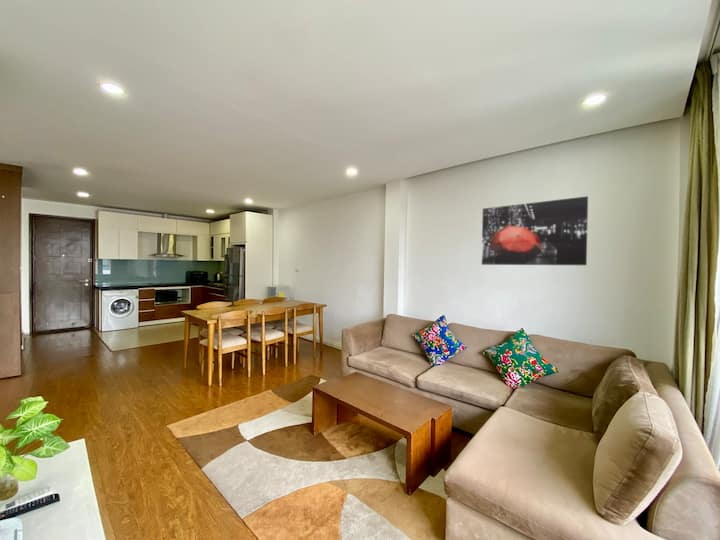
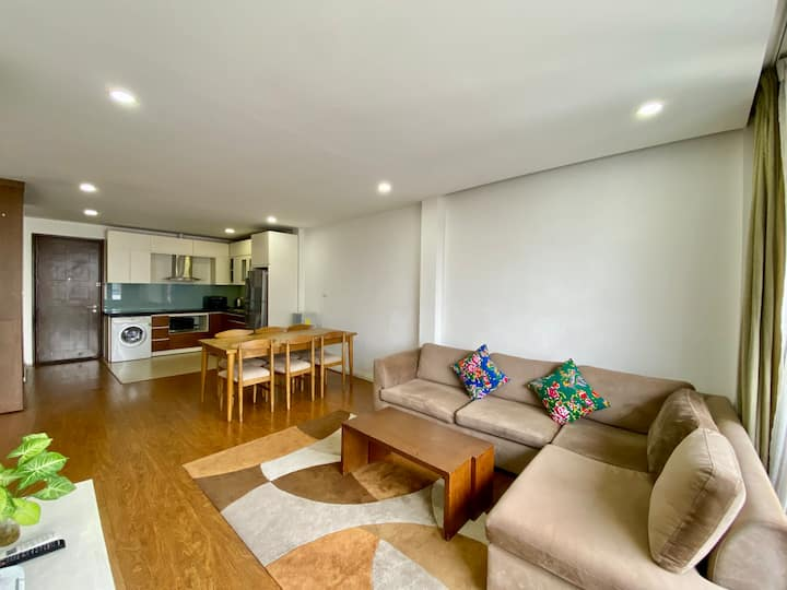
- wall art [481,195,589,266]
